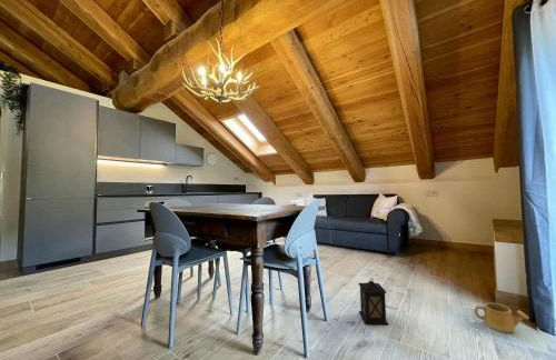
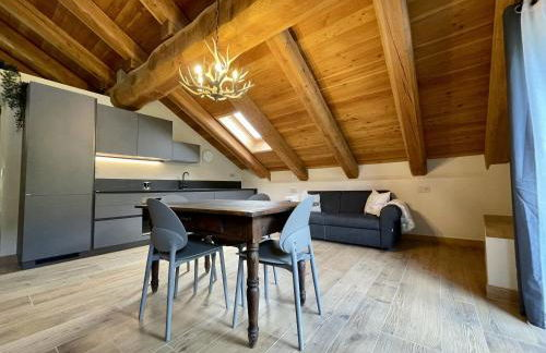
- watering can [473,302,530,333]
- lantern [358,278,389,327]
